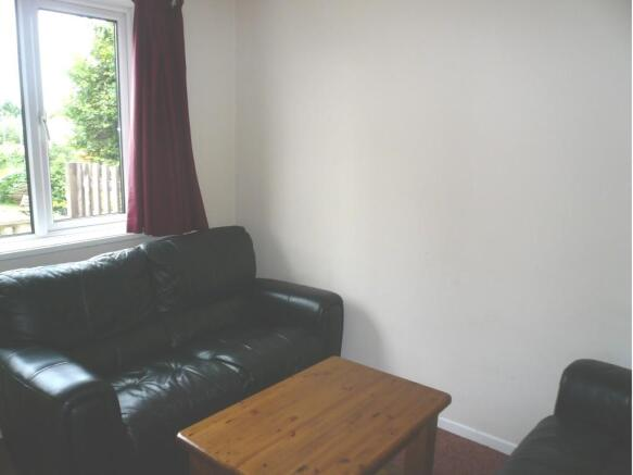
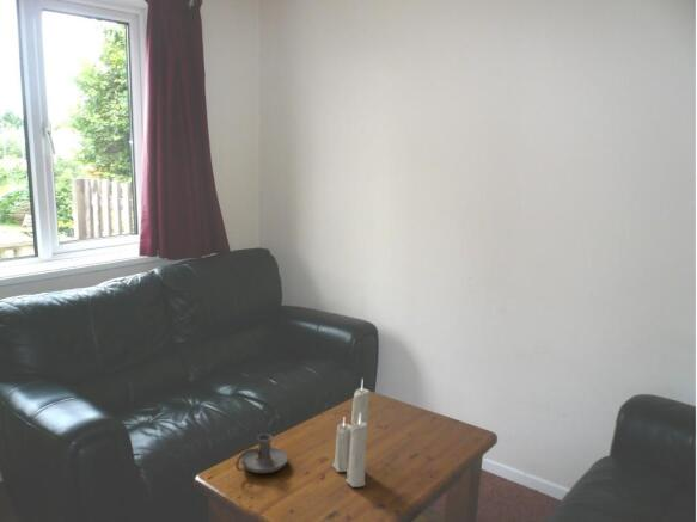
+ candle holder [234,432,289,474]
+ candle [331,377,371,489]
